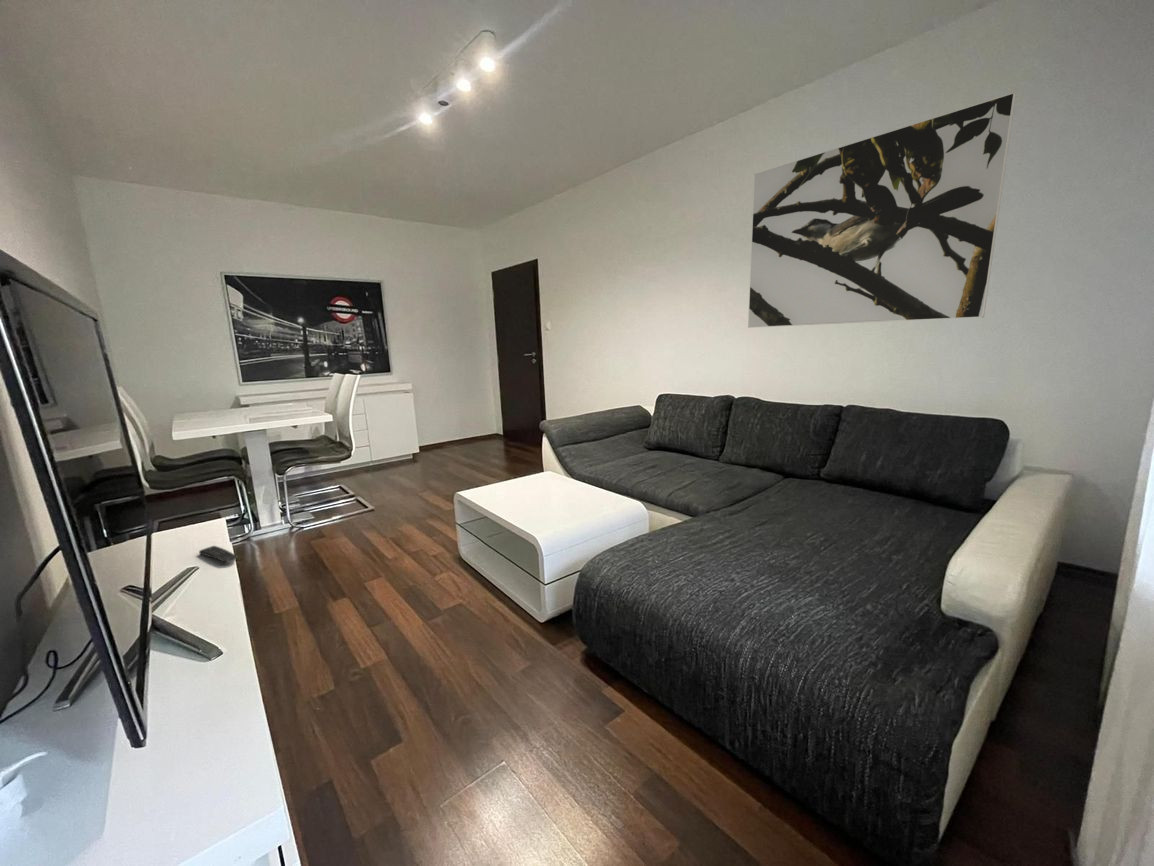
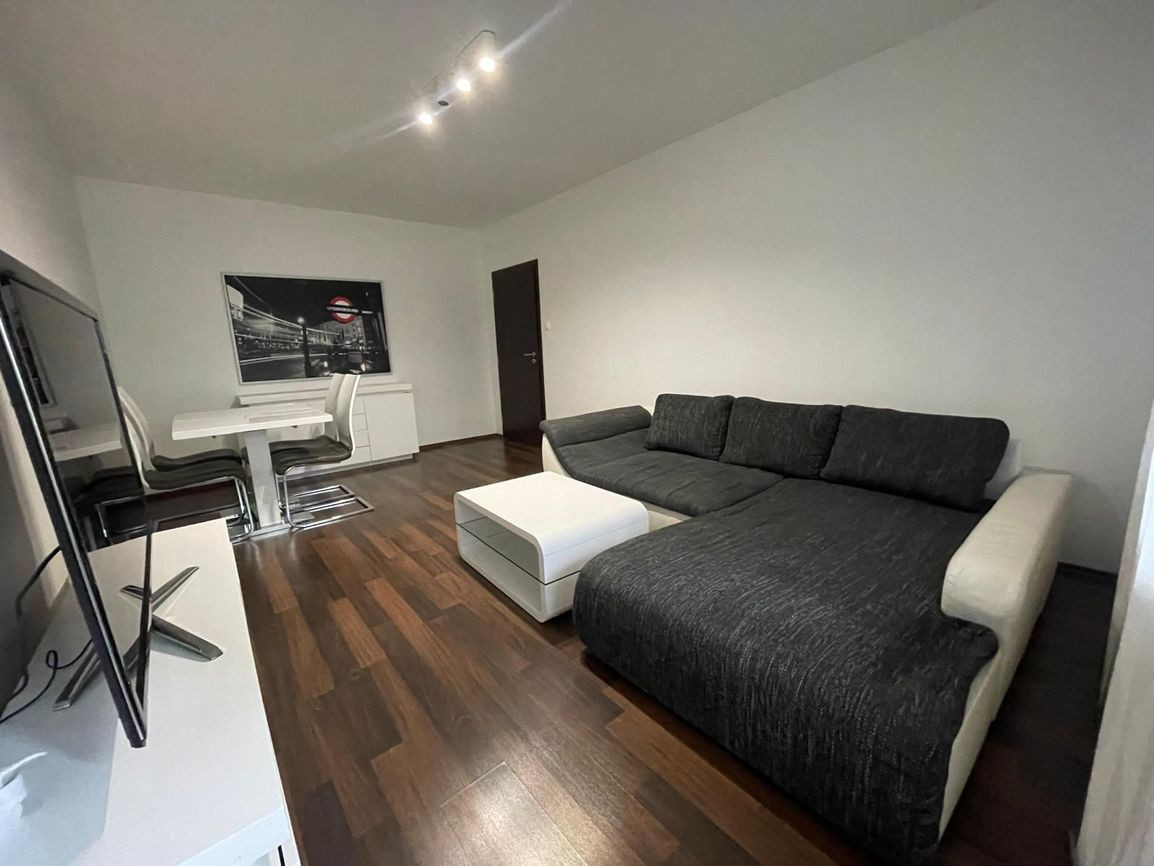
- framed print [747,91,1017,329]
- remote control [198,545,238,564]
